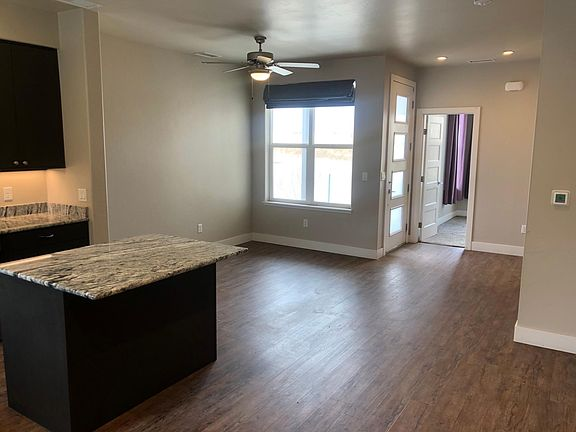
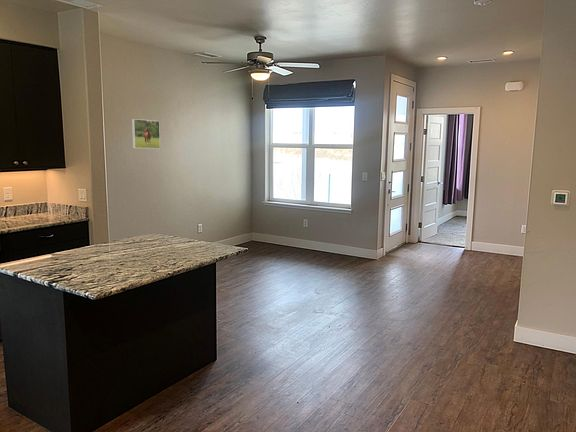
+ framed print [131,118,161,150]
